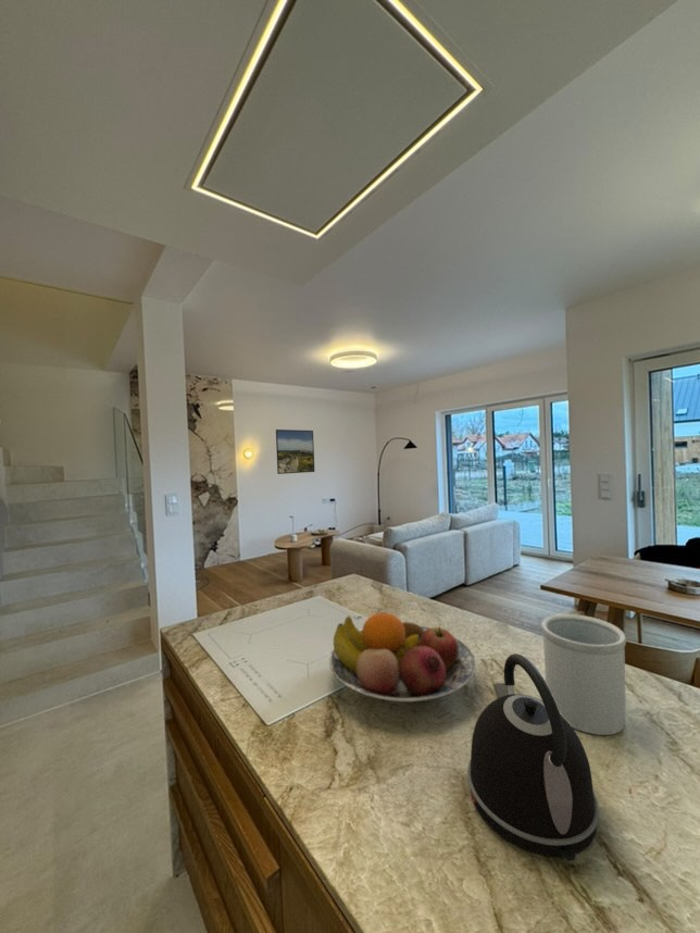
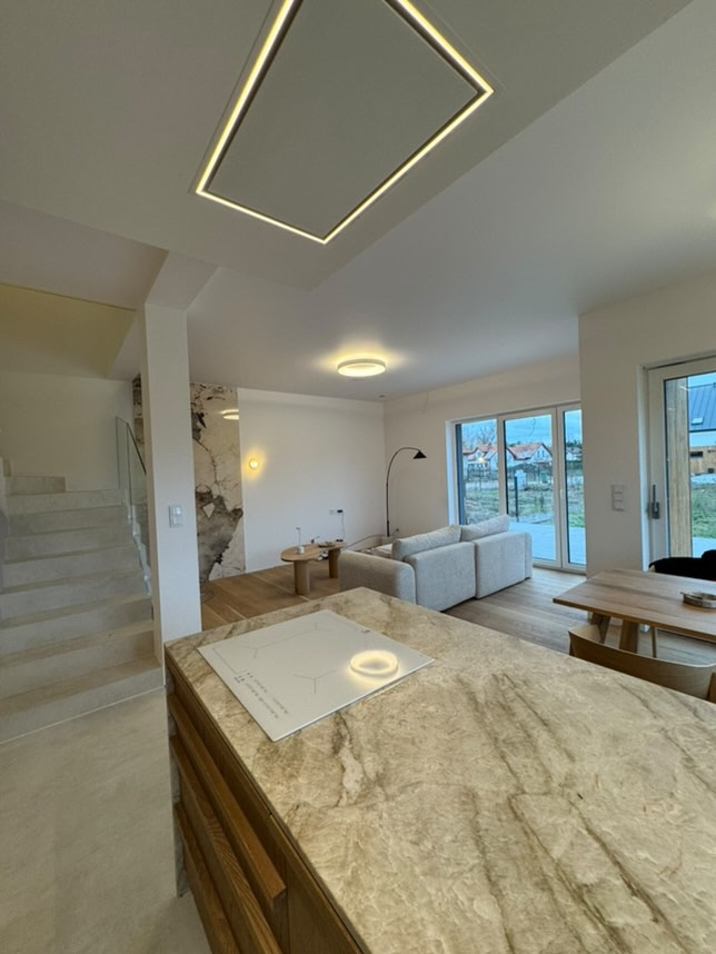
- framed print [275,428,316,475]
- fruit bowl [328,612,477,704]
- kettle [466,652,600,862]
- utensil holder [540,613,627,736]
